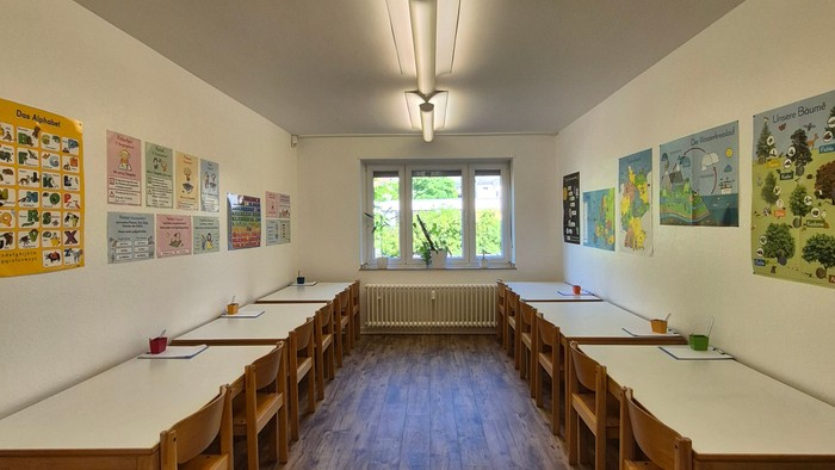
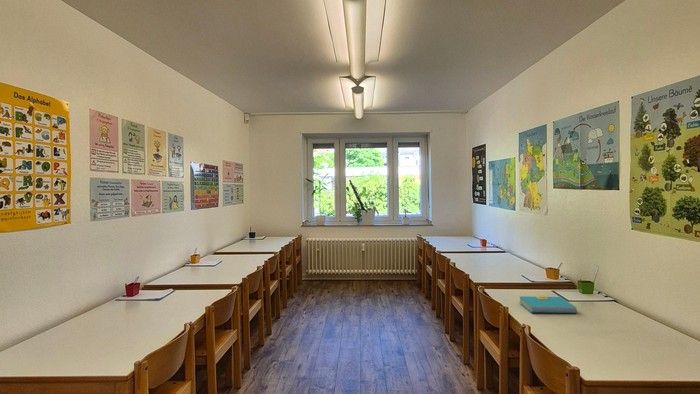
+ book [518,295,578,314]
